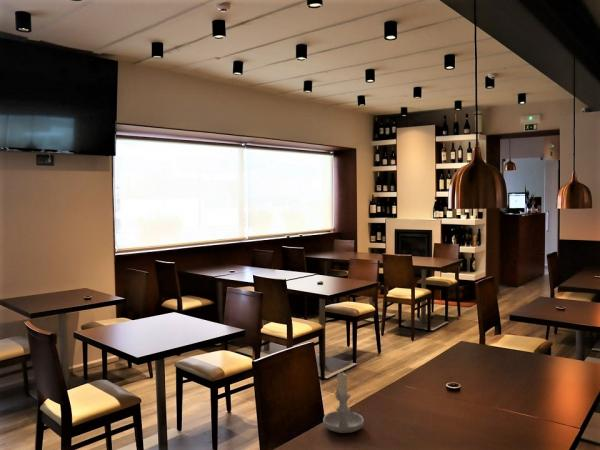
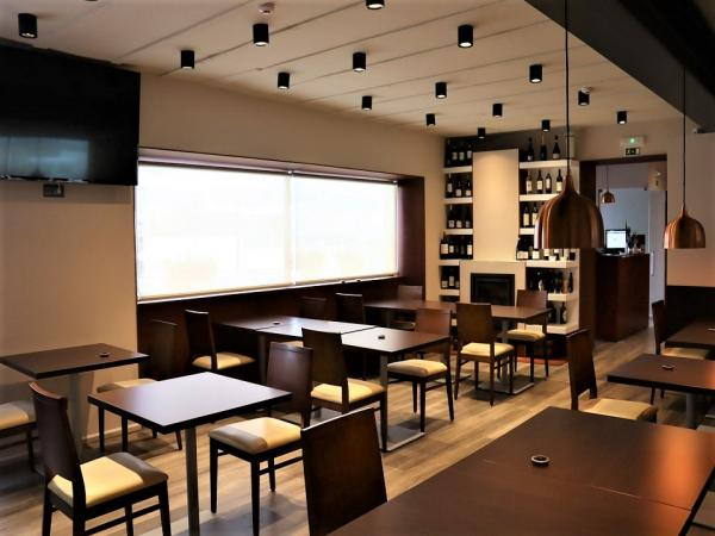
- candle [322,370,365,434]
